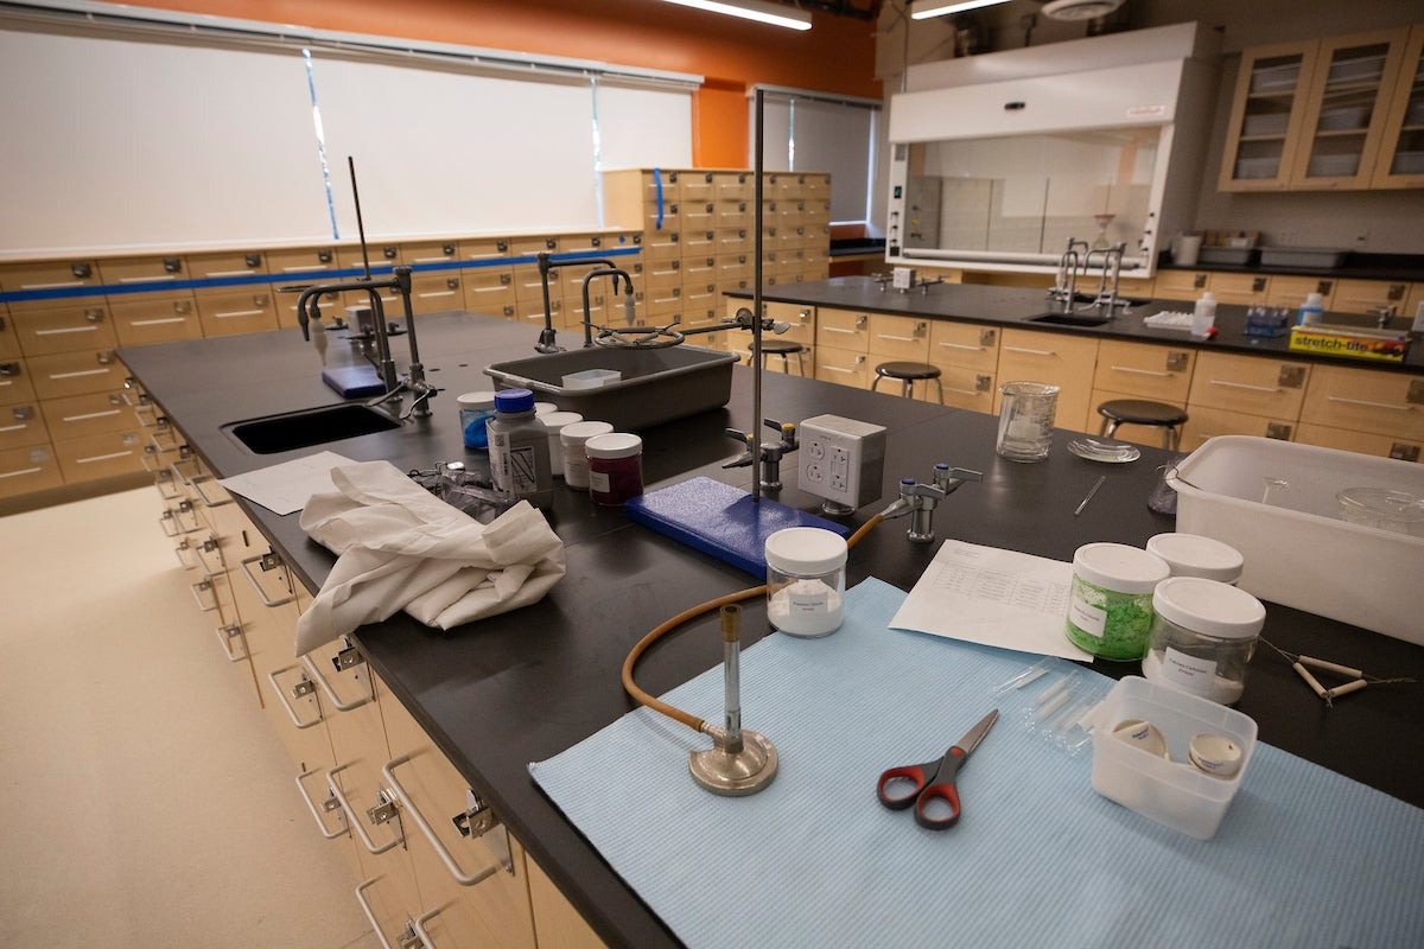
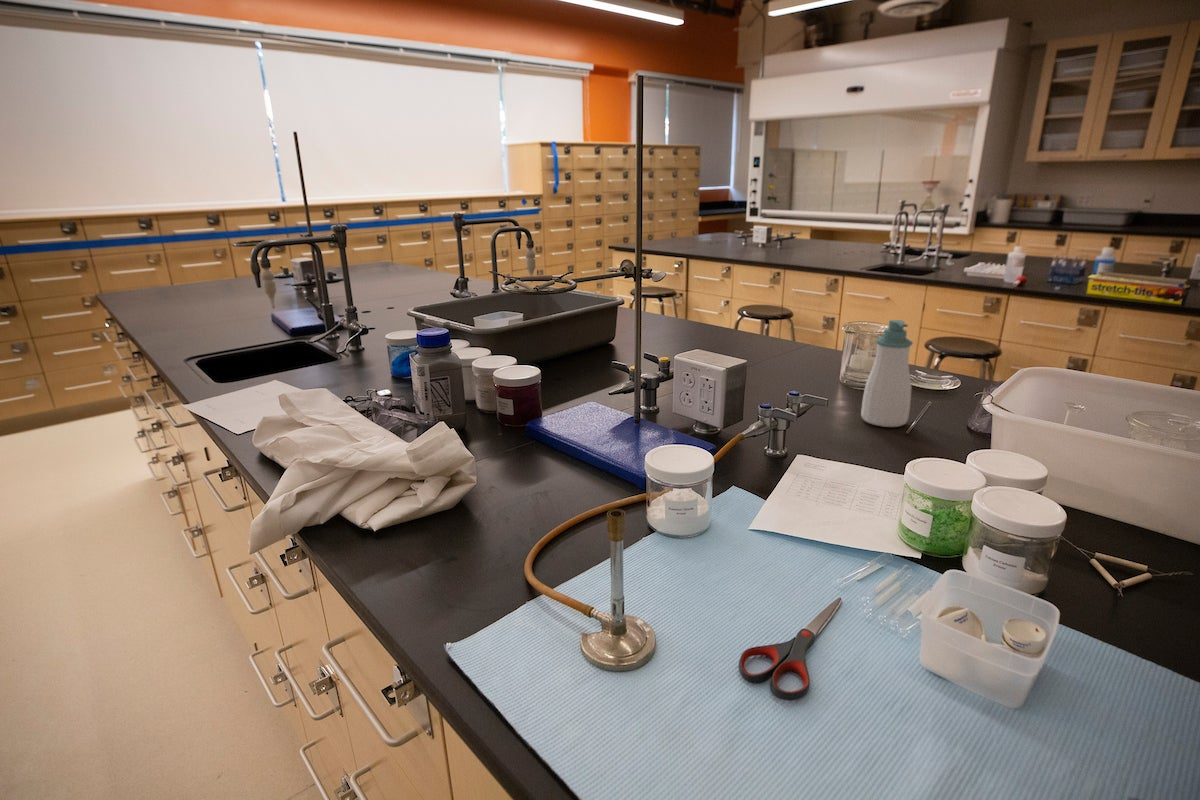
+ soap bottle [860,319,914,428]
